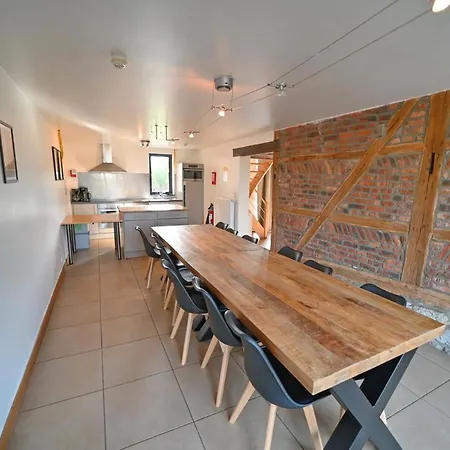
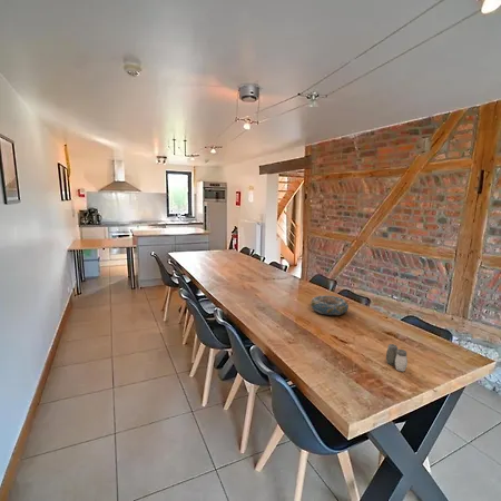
+ salt and pepper shaker [385,343,409,372]
+ decorative bowl [310,294,350,316]
